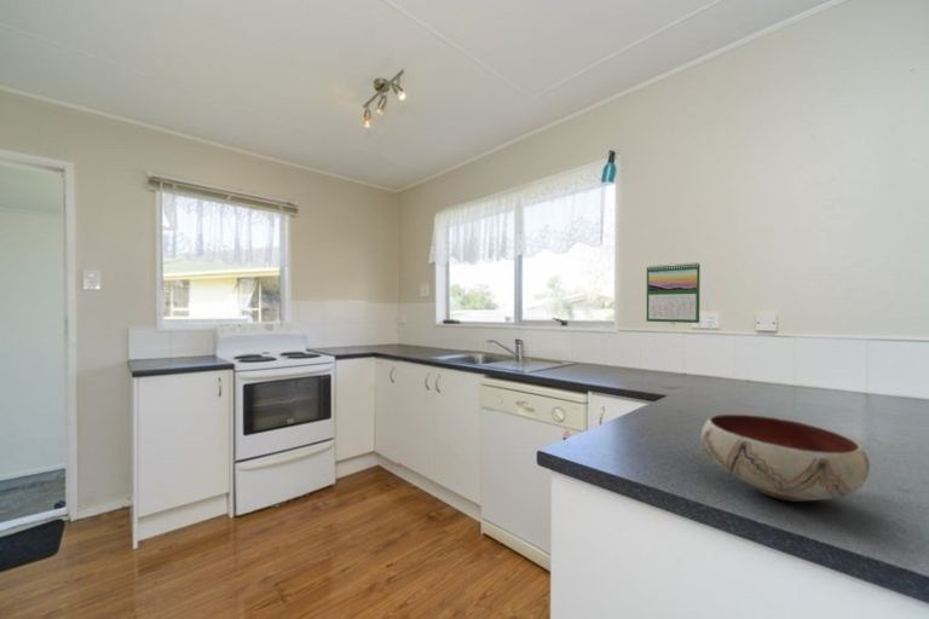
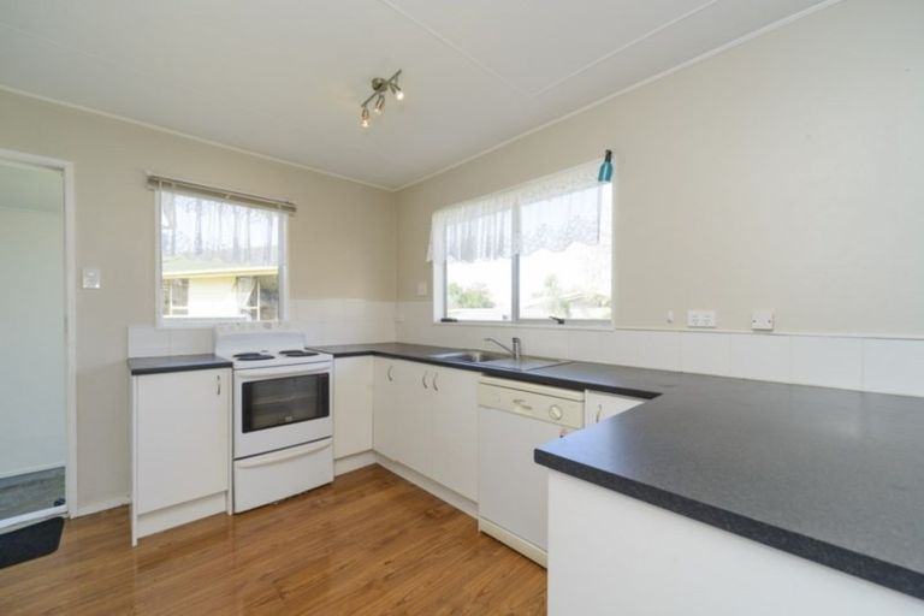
- bowl [700,413,871,503]
- calendar [646,261,702,324]
